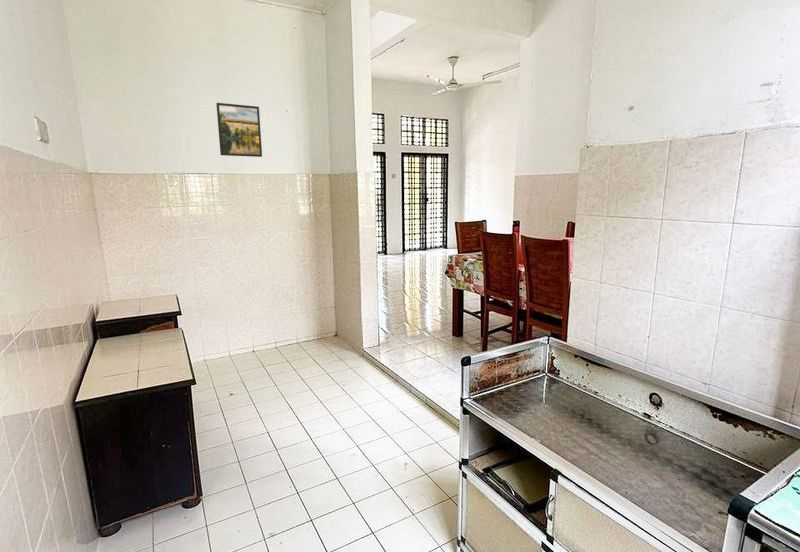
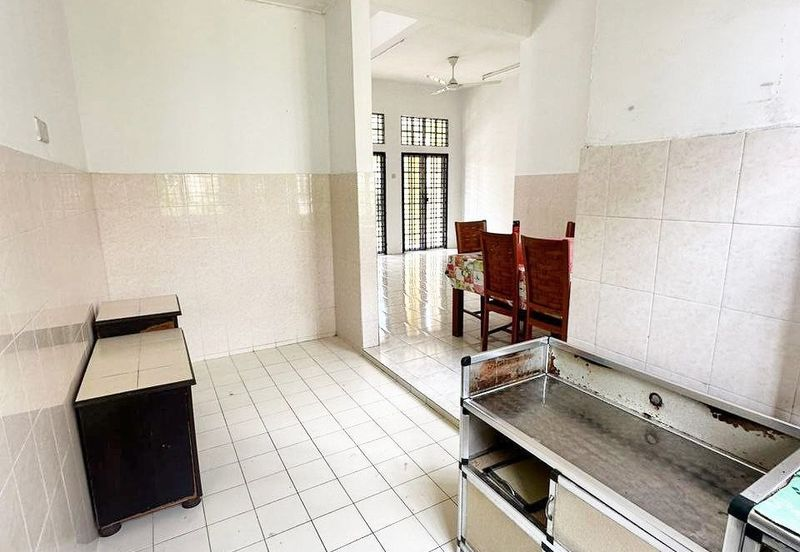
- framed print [215,102,263,158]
